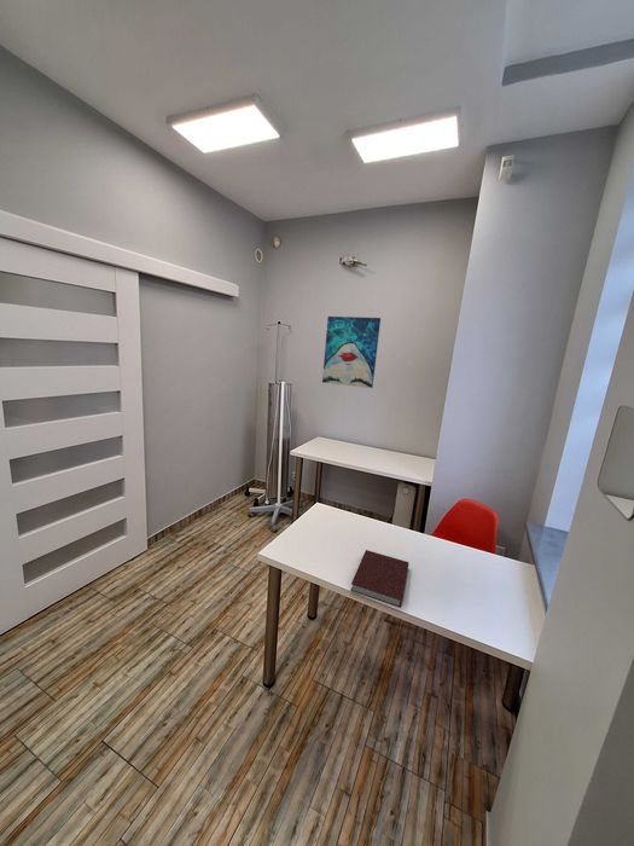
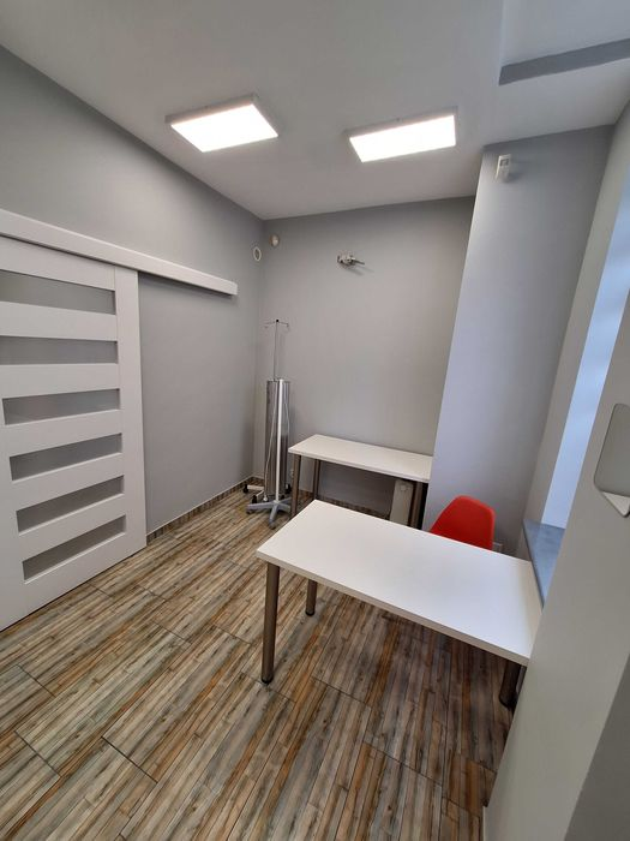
- wall art [321,315,382,389]
- notebook [350,549,409,609]
